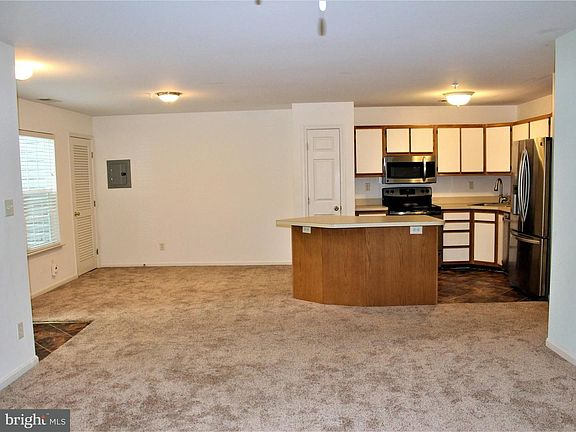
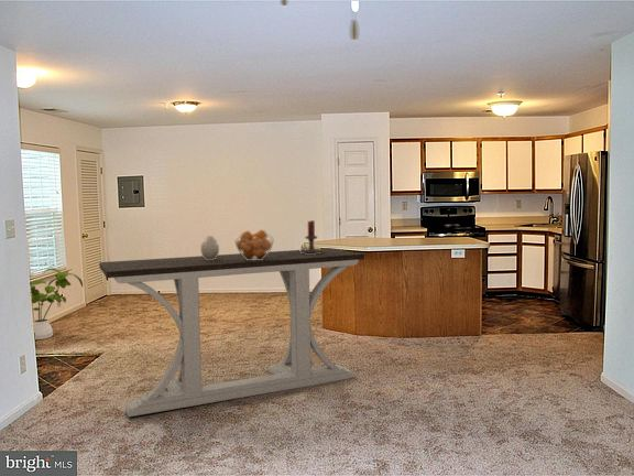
+ fruit basket [233,229,275,260]
+ candle holder [299,219,324,255]
+ house plant [30,267,84,340]
+ dining table [98,247,365,418]
+ vase [199,235,220,260]
